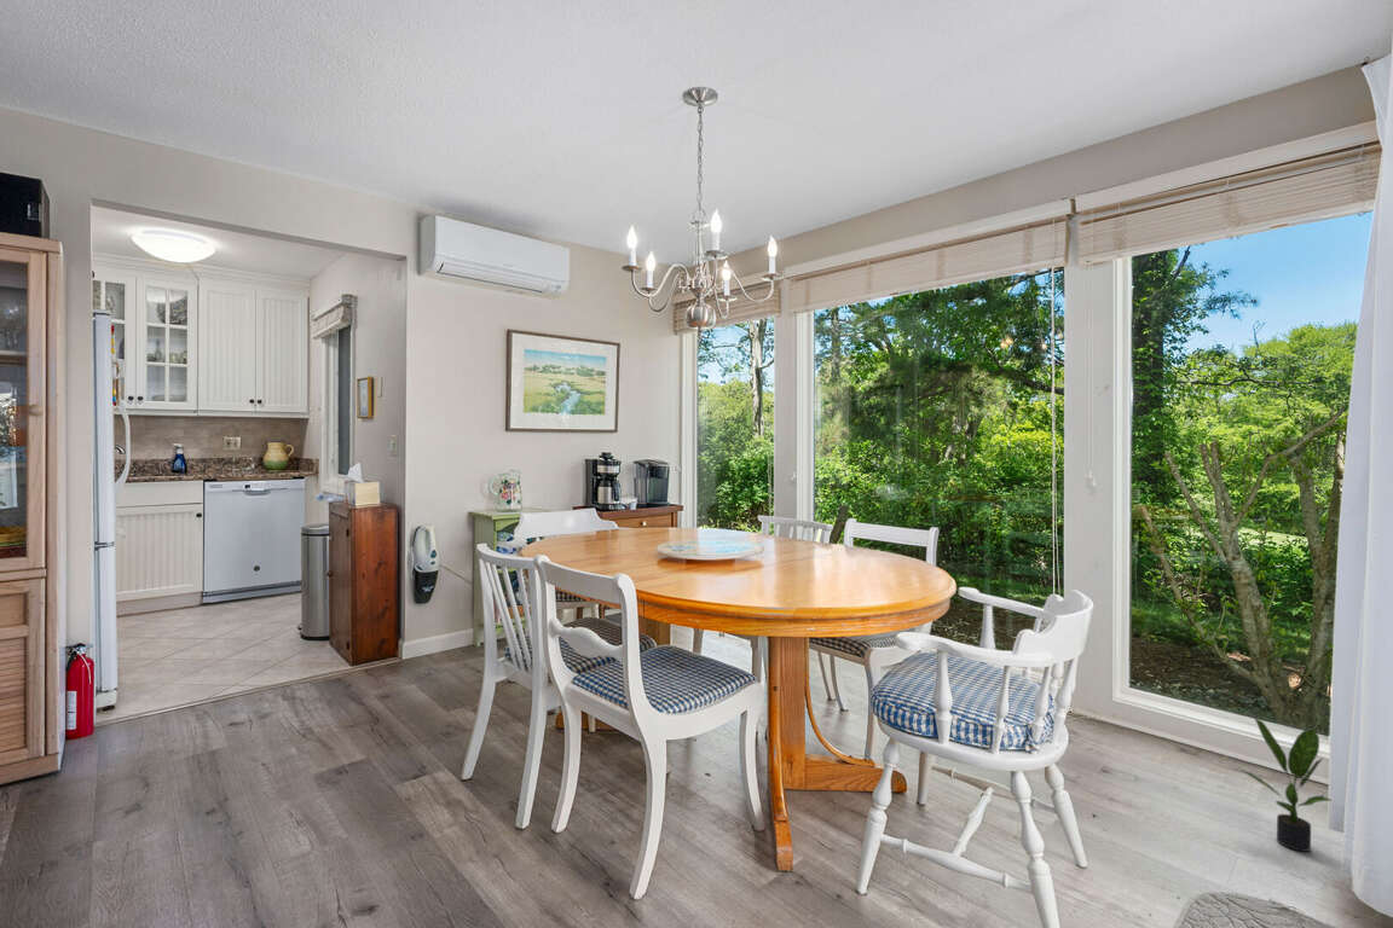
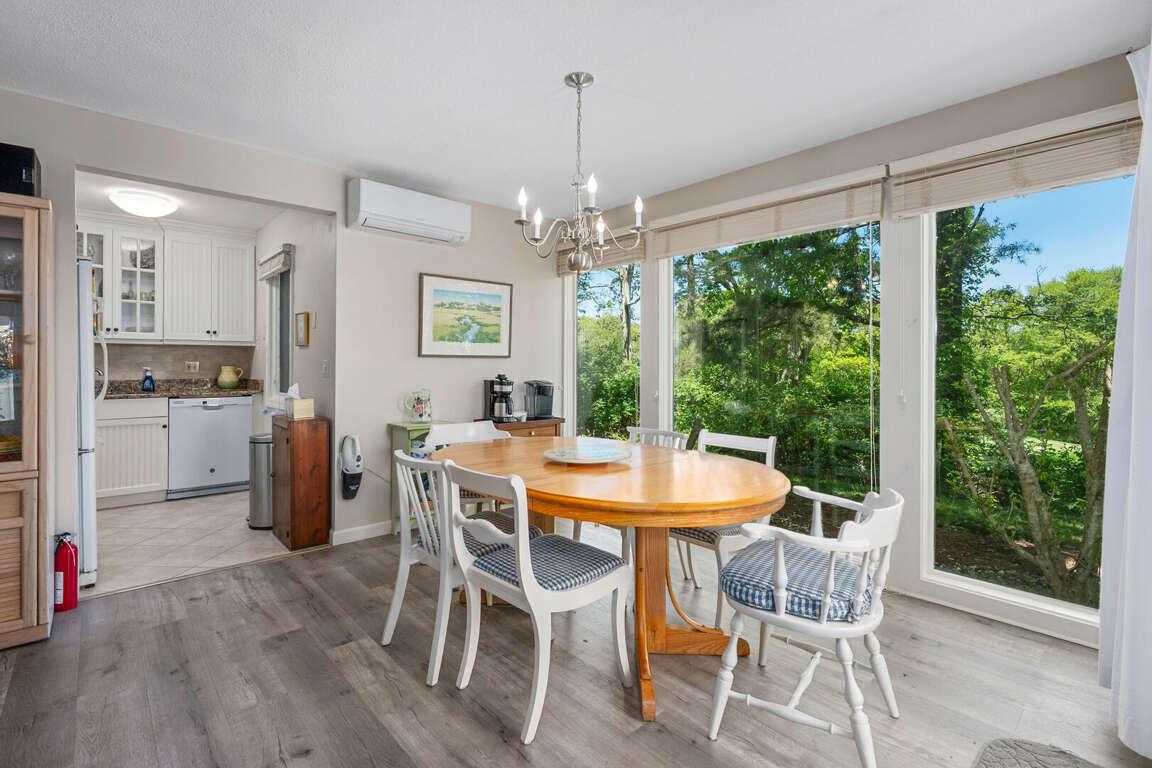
- potted plant [1237,717,1333,853]
